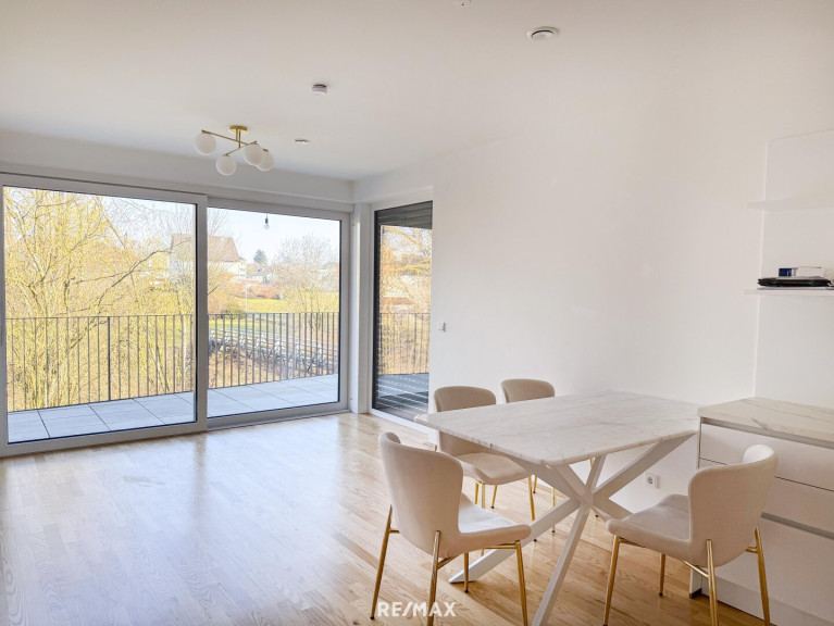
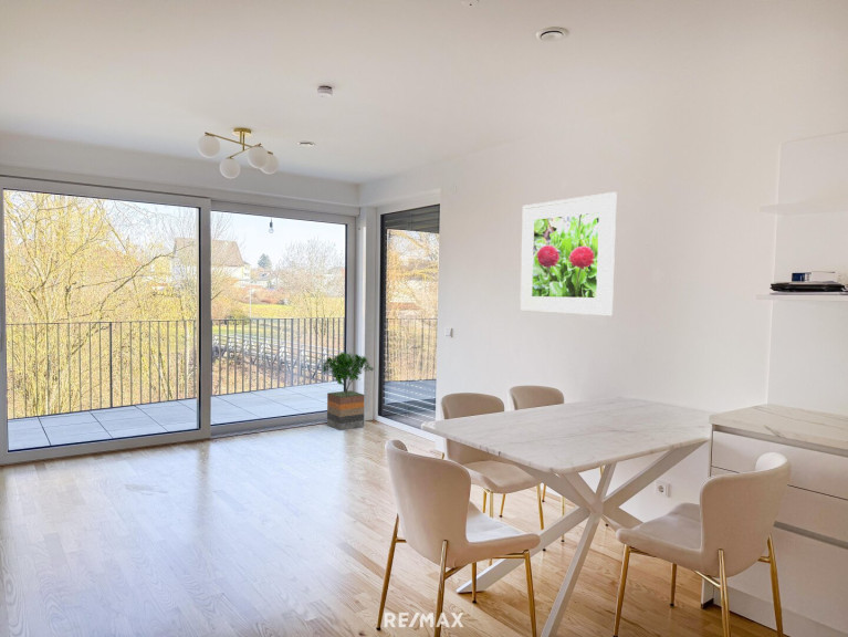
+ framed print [519,191,618,317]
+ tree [321,352,376,431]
